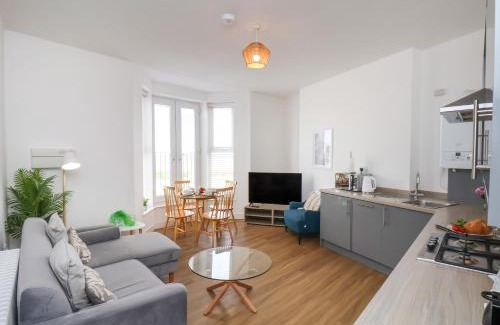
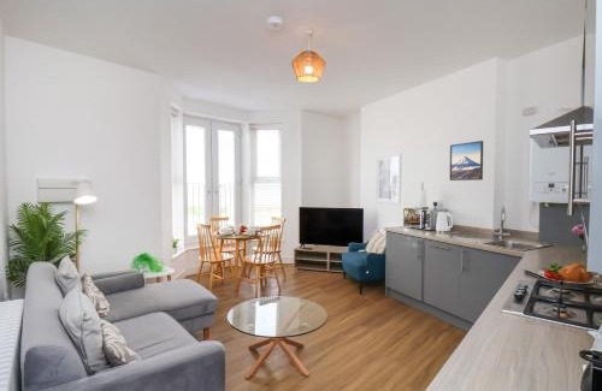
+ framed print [449,140,484,182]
